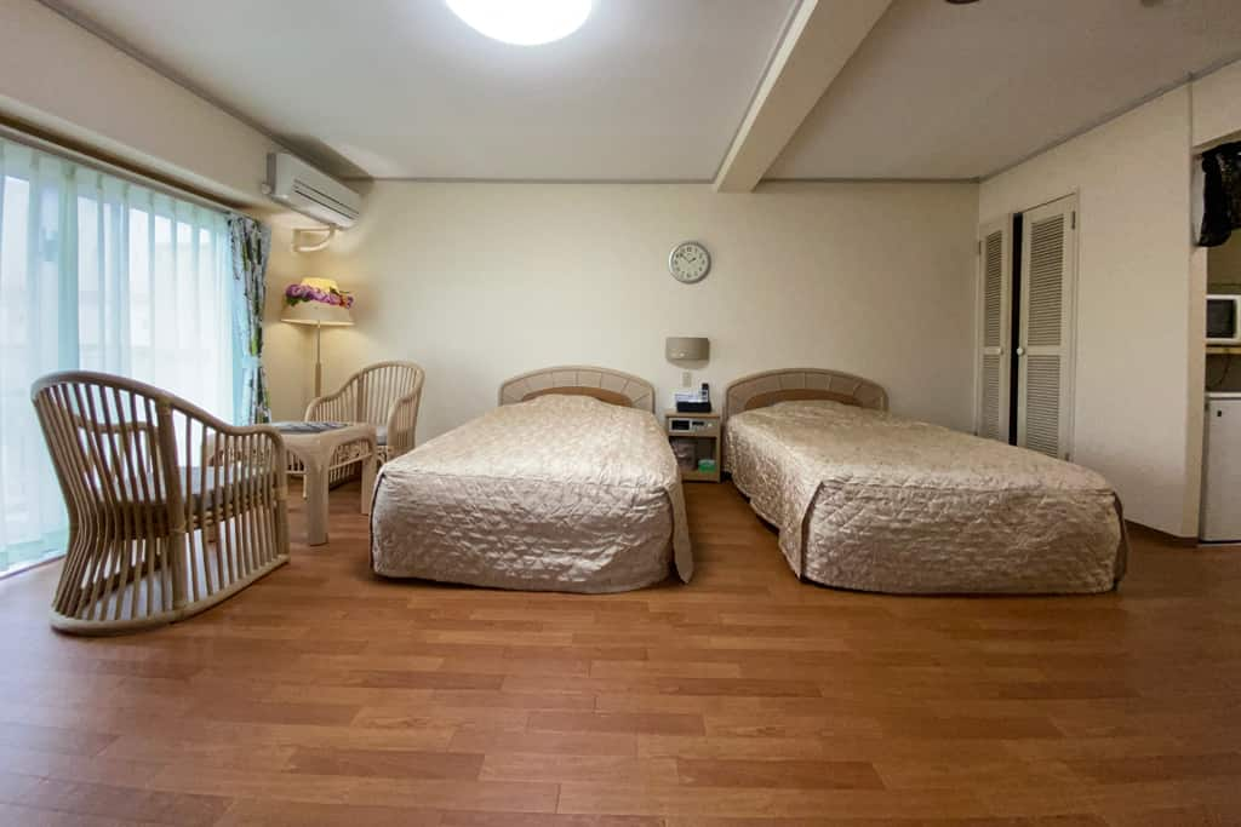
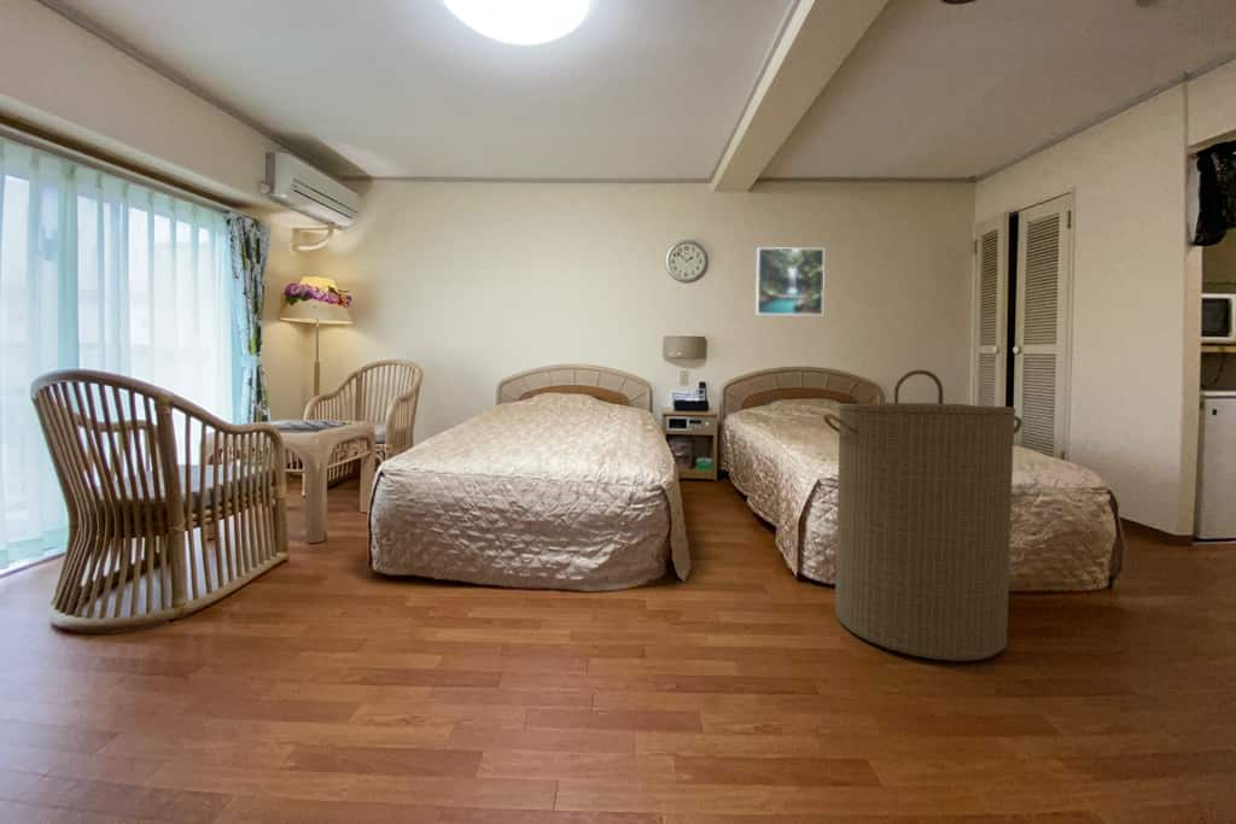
+ laundry hamper [822,368,1024,662]
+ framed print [754,246,826,317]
